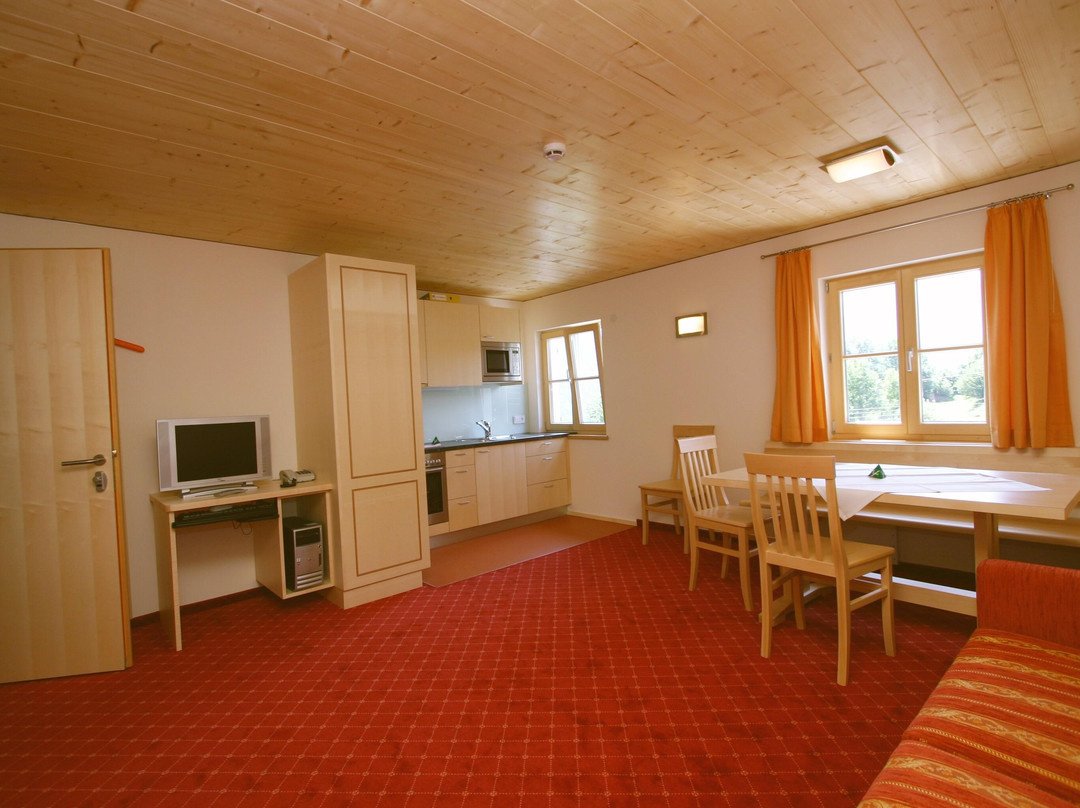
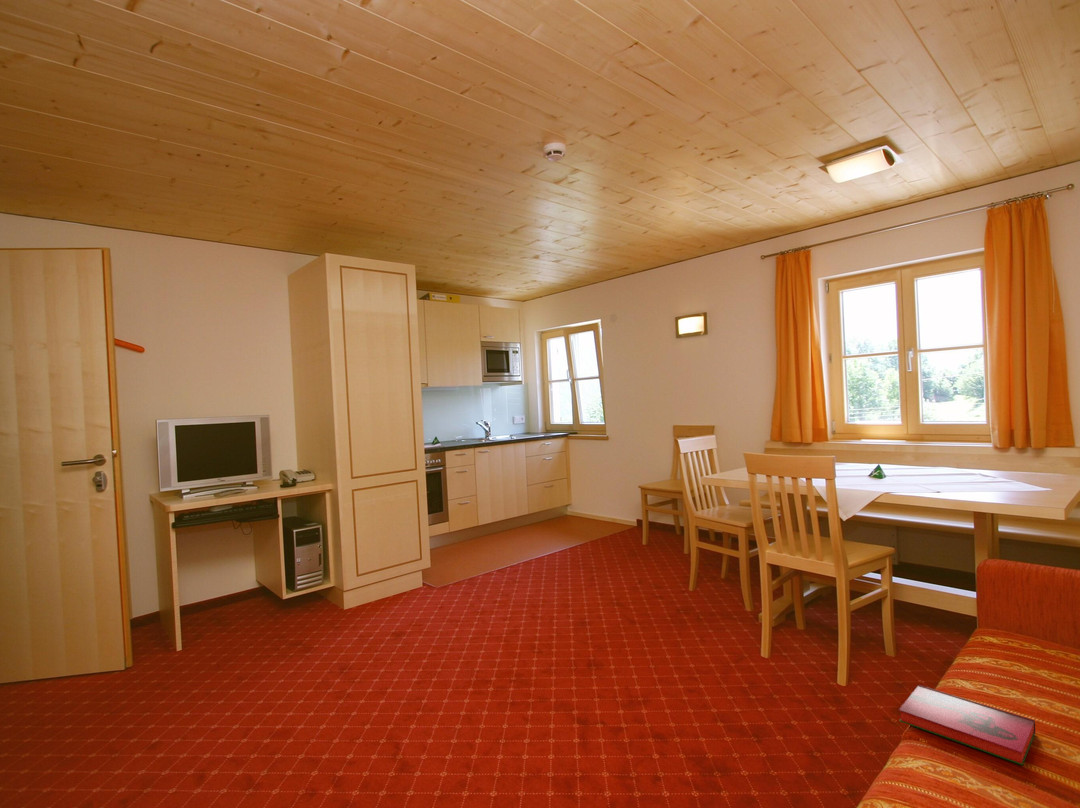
+ hardback book [898,684,1036,766]
